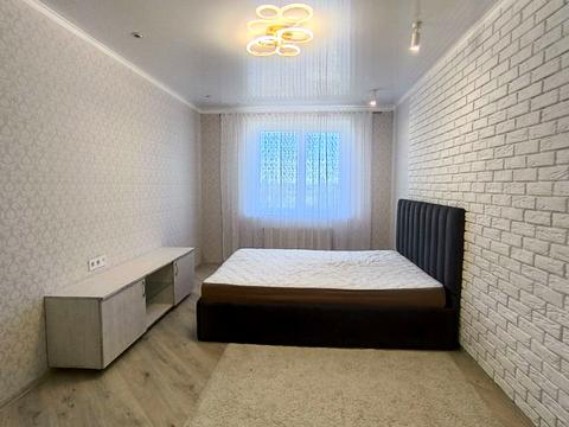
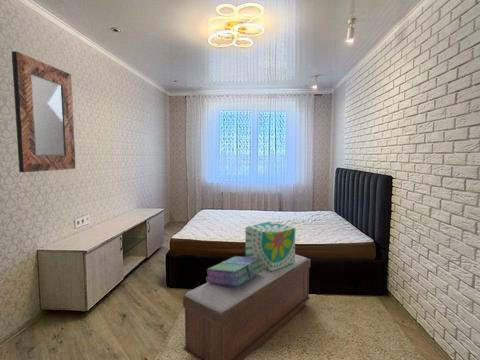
+ decorative box [244,221,296,271]
+ bench [182,253,312,360]
+ stack of books [205,255,264,286]
+ home mirror [11,50,76,173]
